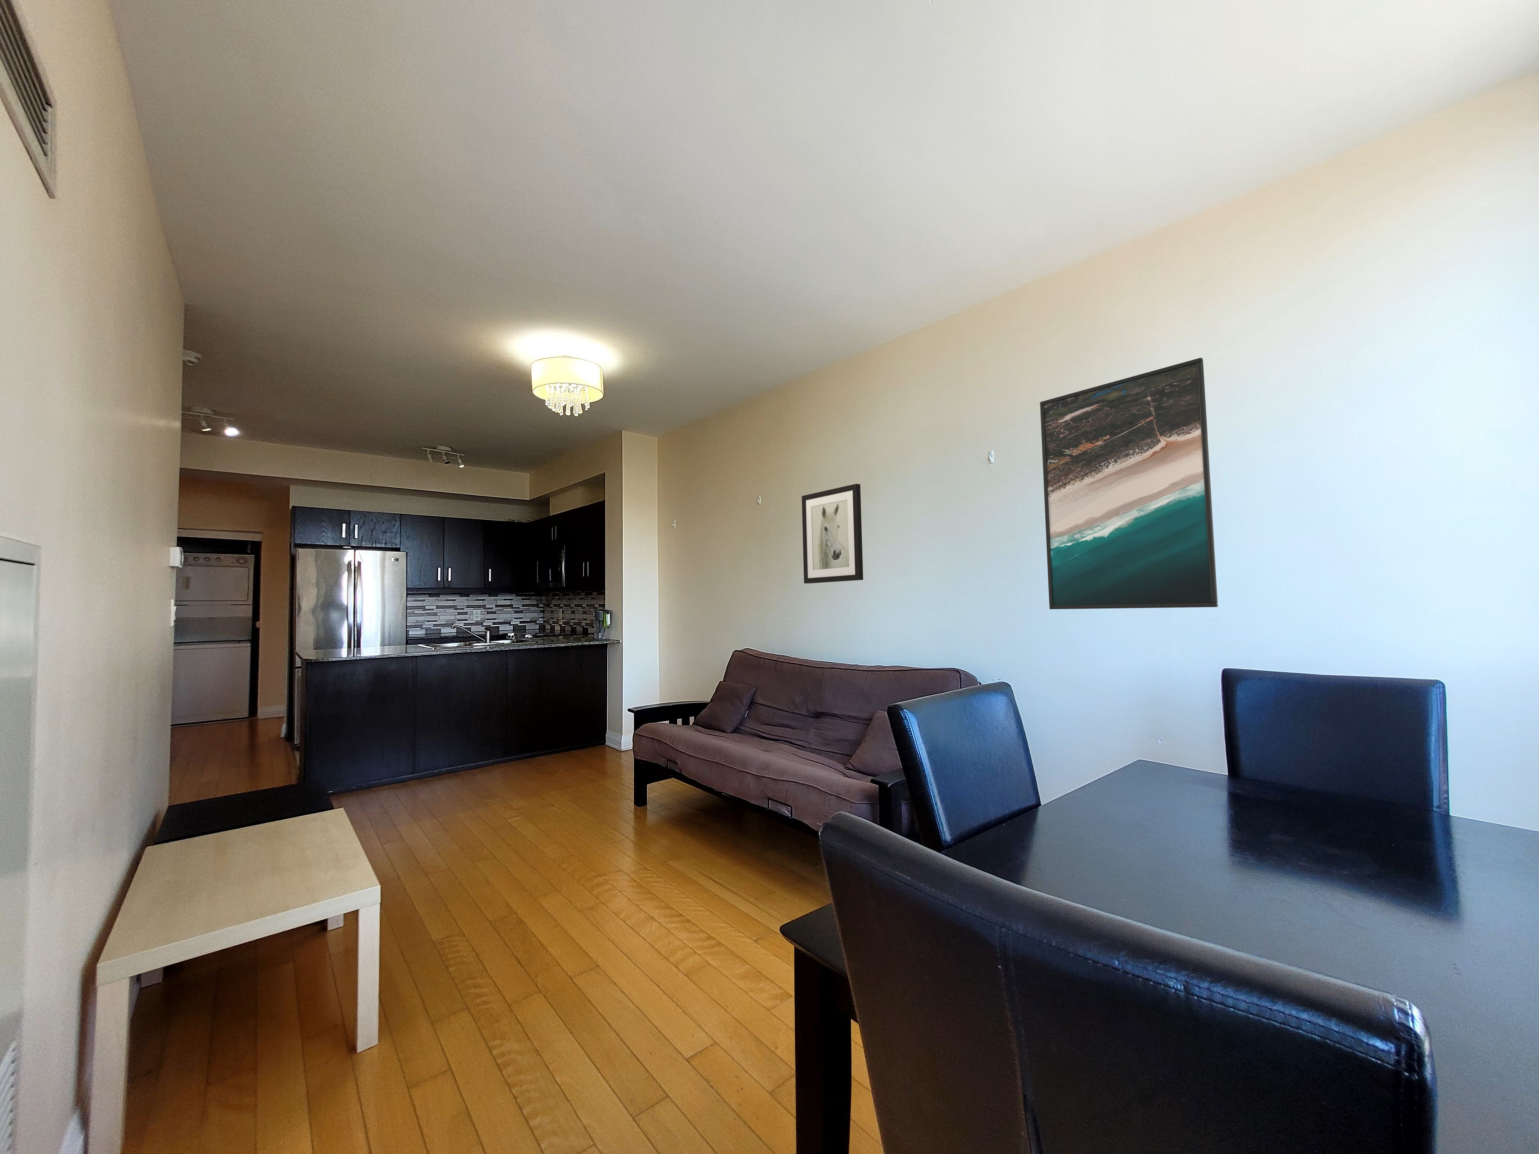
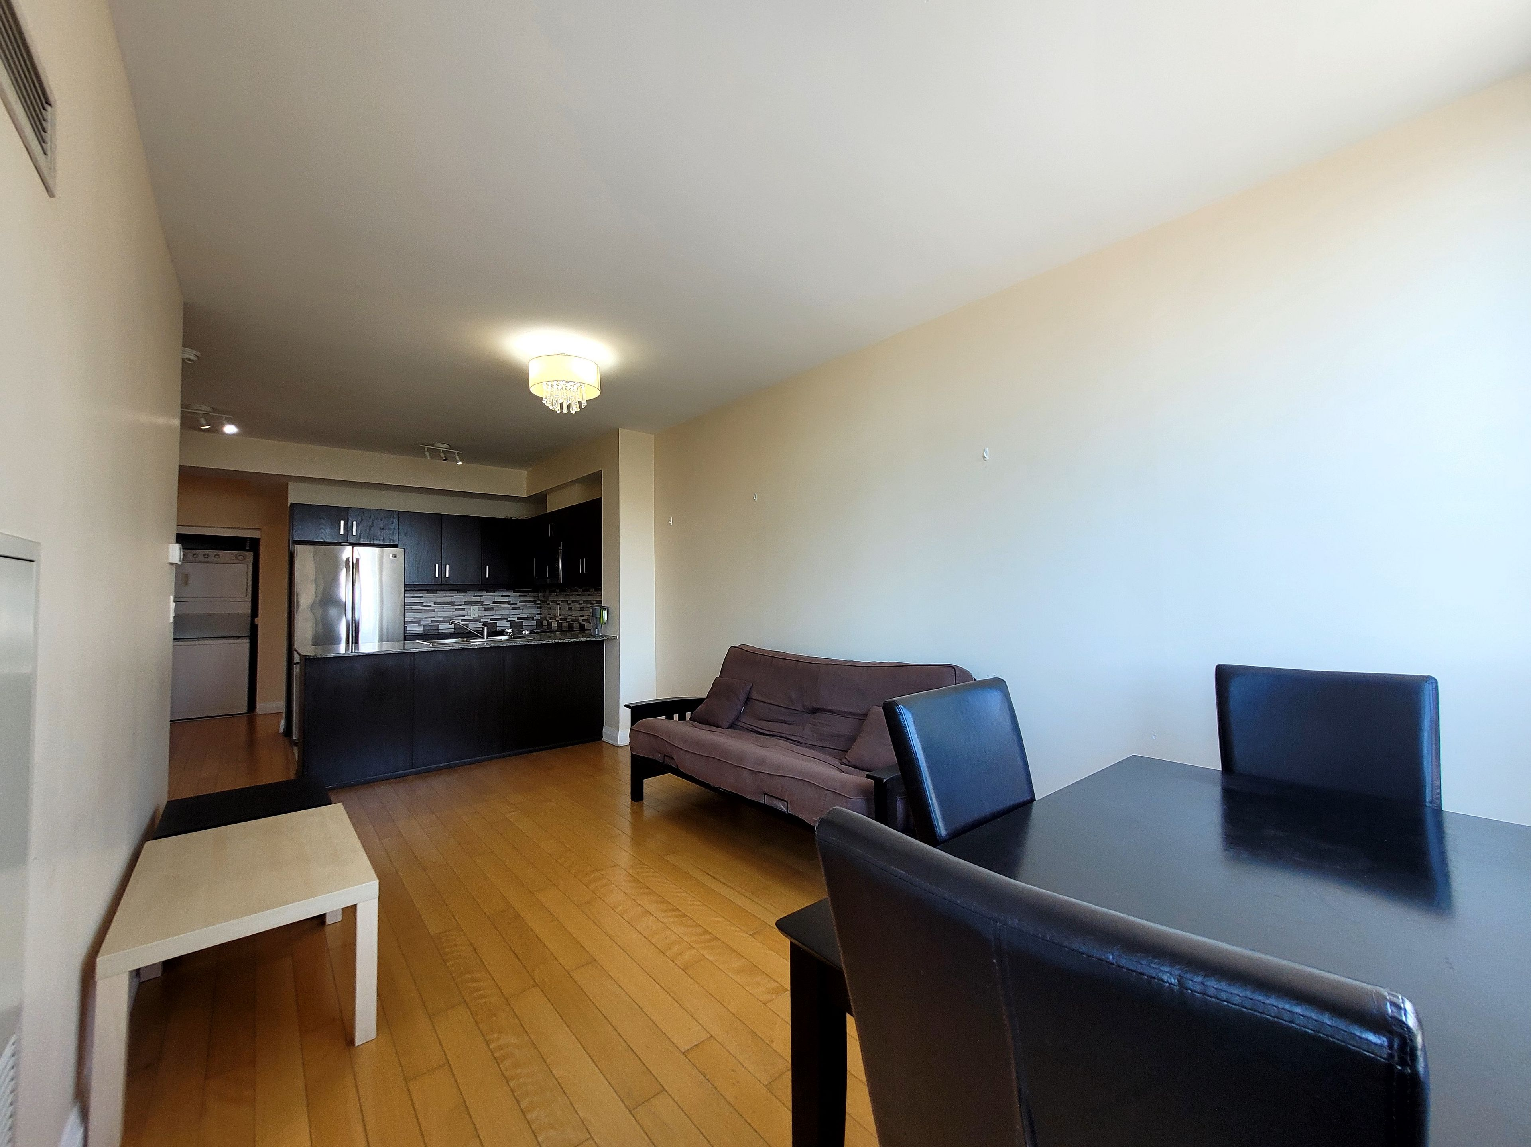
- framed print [1040,358,1218,610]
- wall art [801,484,864,584]
